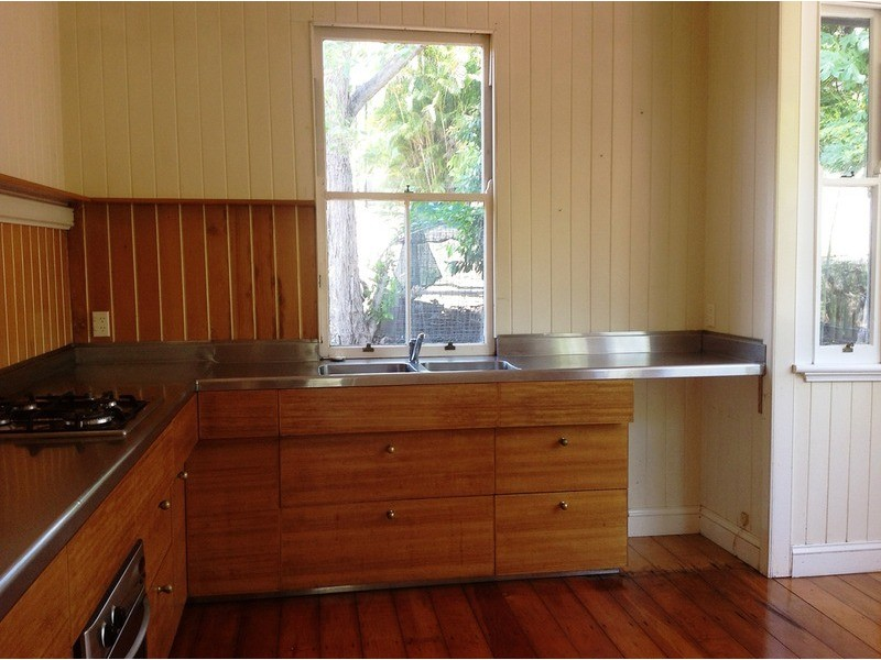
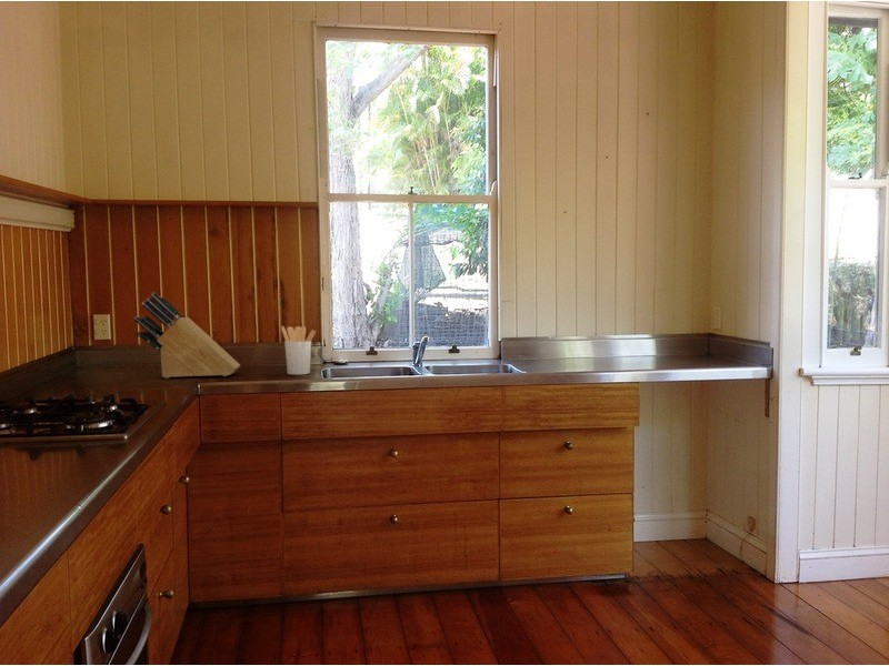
+ utensil holder [280,324,317,376]
+ knife block [133,292,241,380]
